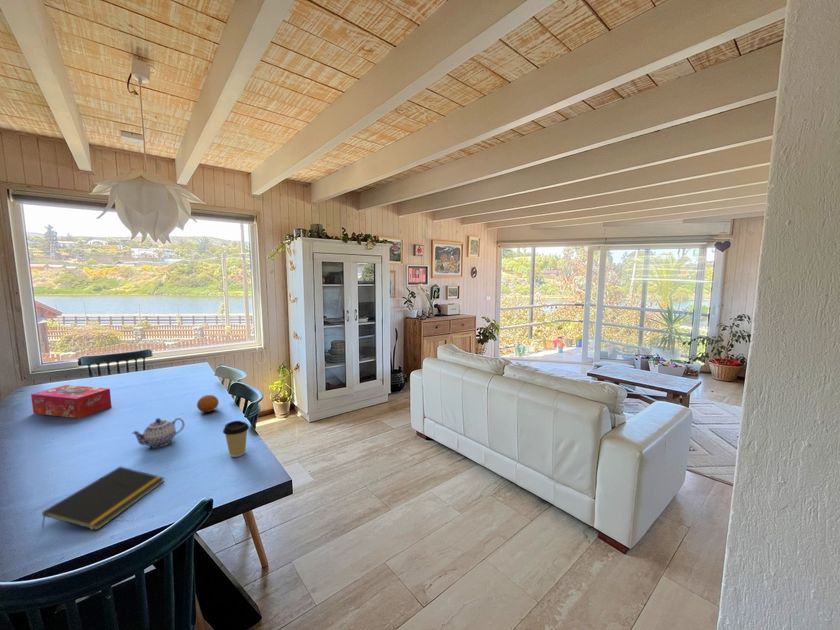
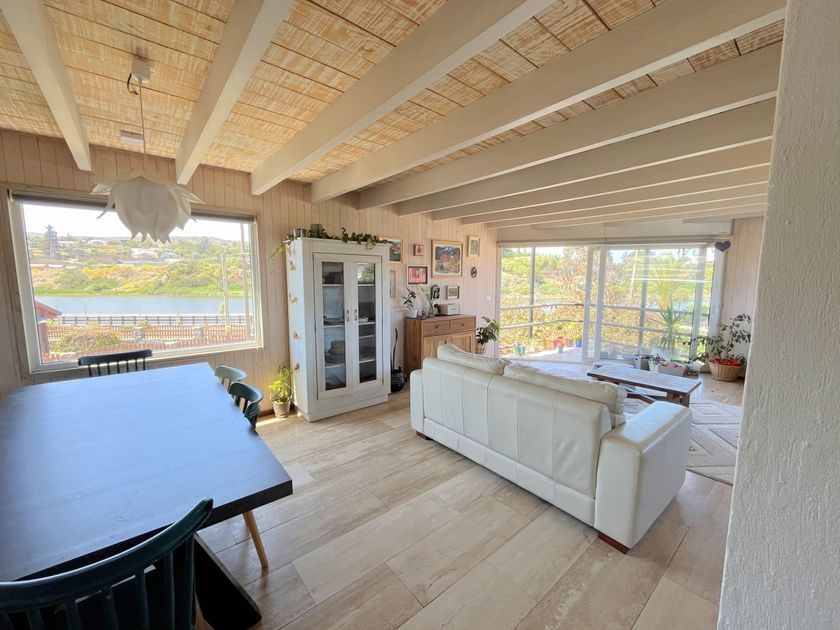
- tissue box [30,384,112,419]
- fruit [196,394,220,413]
- coffee cup [222,420,250,458]
- notepad [41,466,165,531]
- teapot [131,417,185,449]
